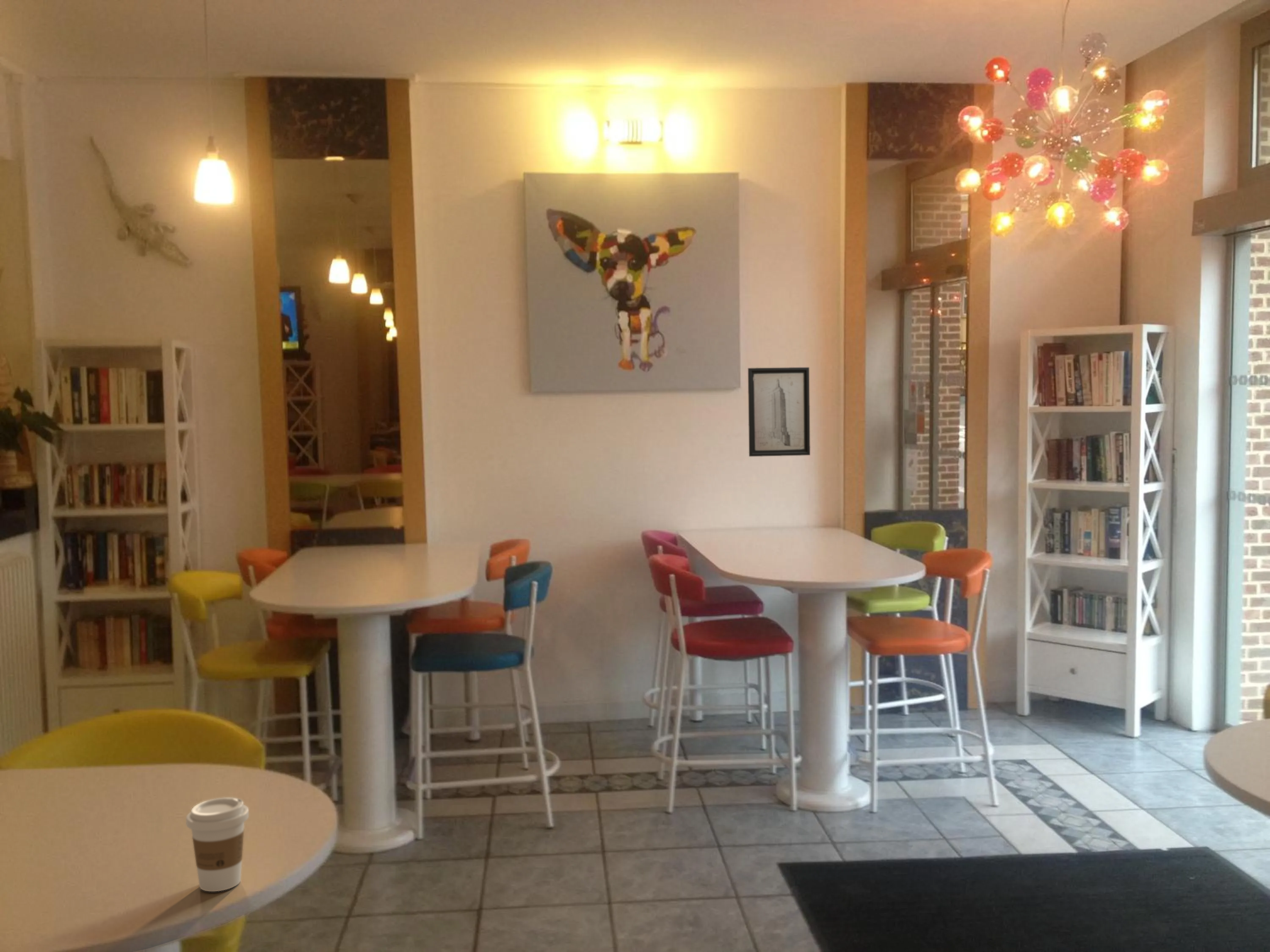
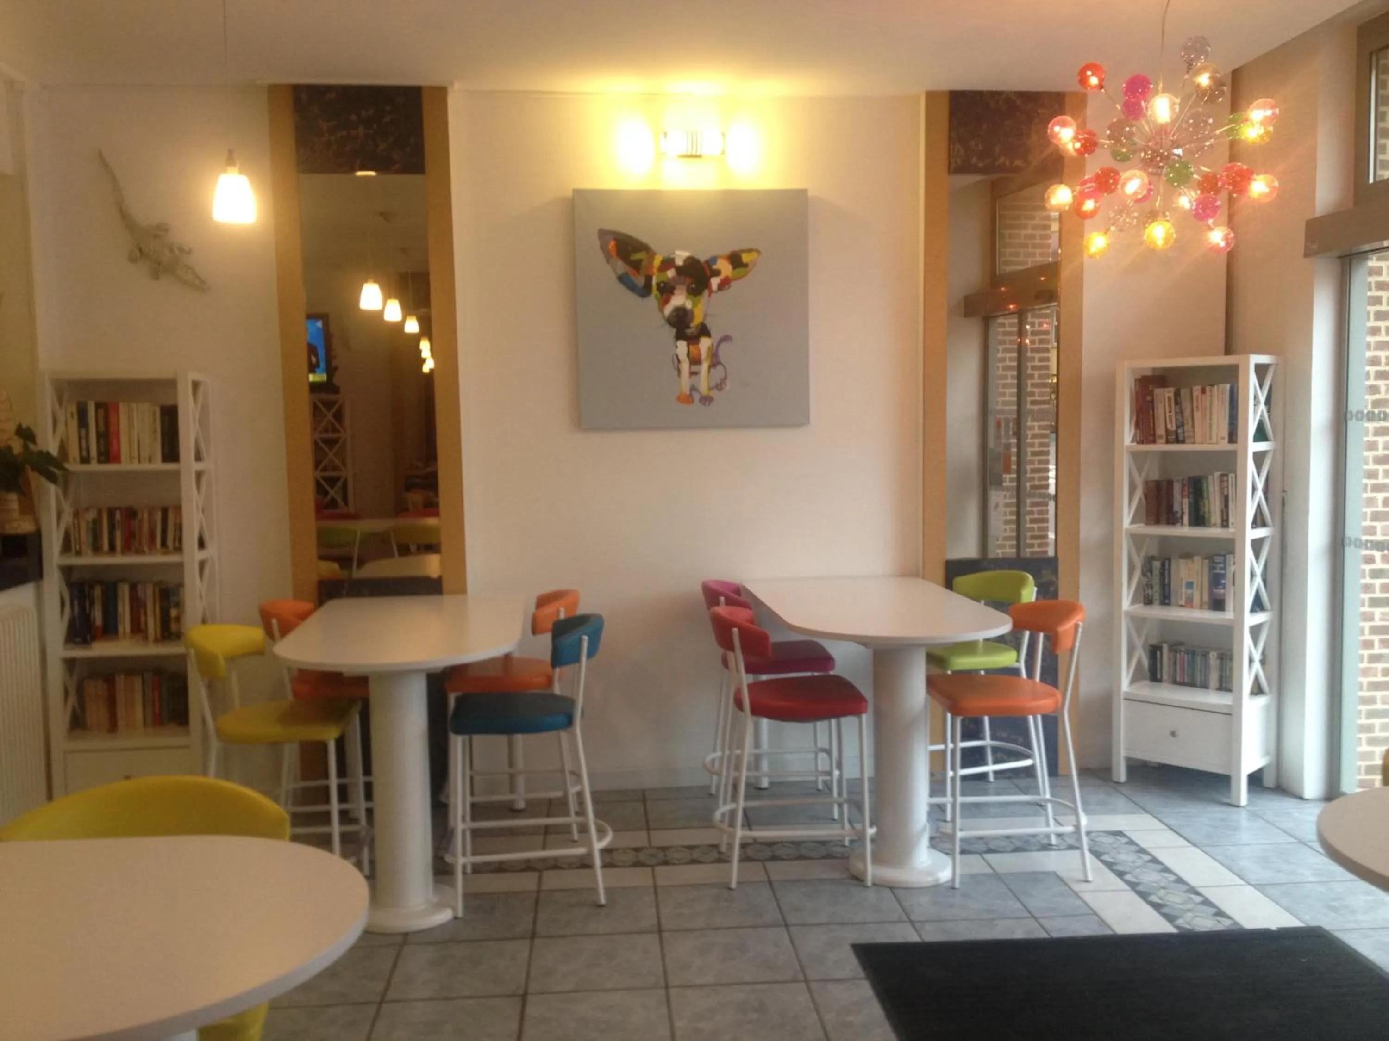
- wall art [748,367,811,457]
- coffee cup [185,797,249,892]
